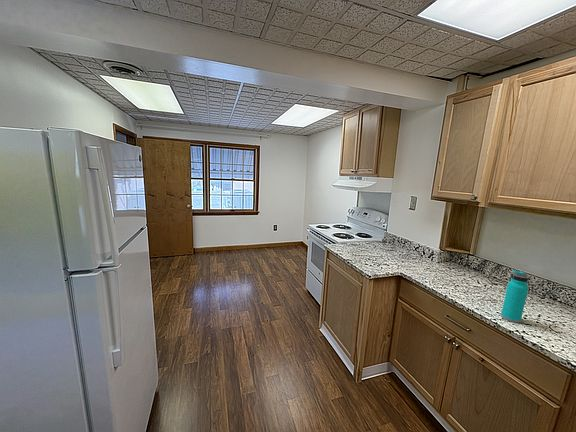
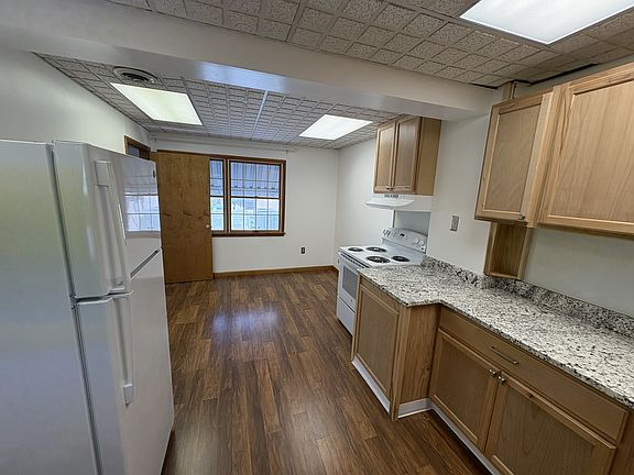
- water bottle [500,269,530,324]
